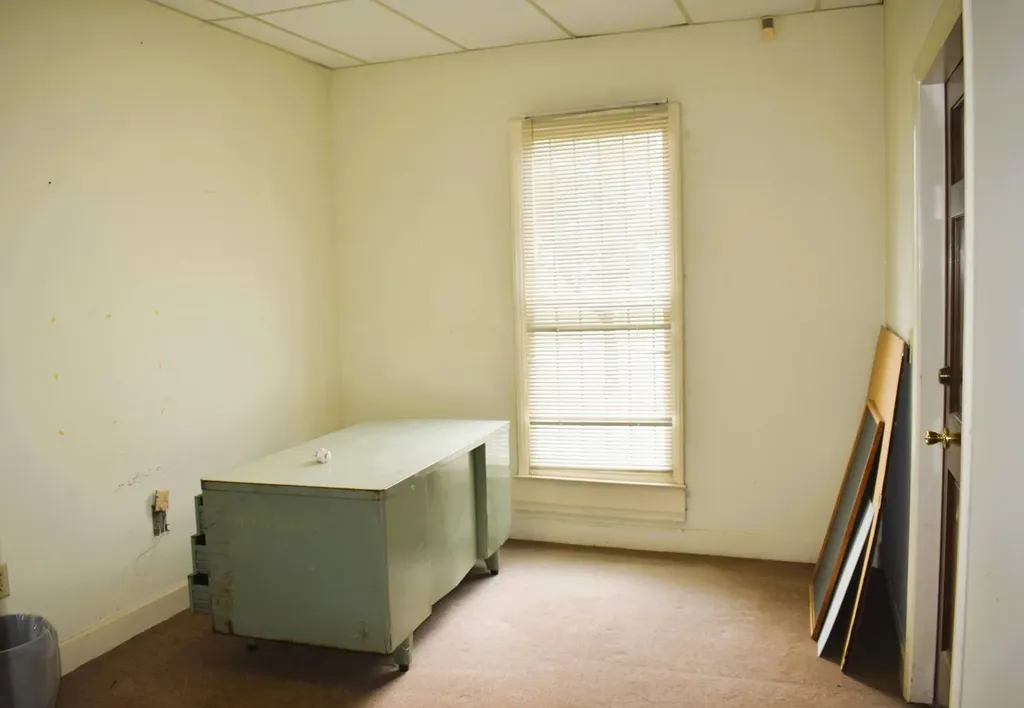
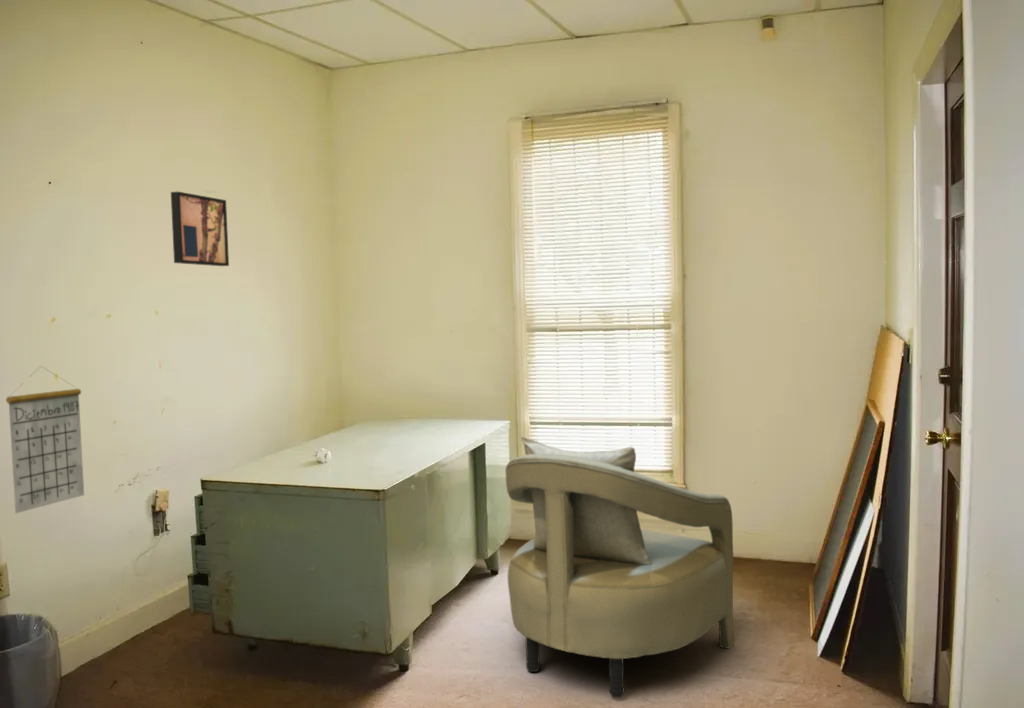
+ calendar [5,365,85,514]
+ armchair [505,436,735,699]
+ wall art [170,190,230,267]
